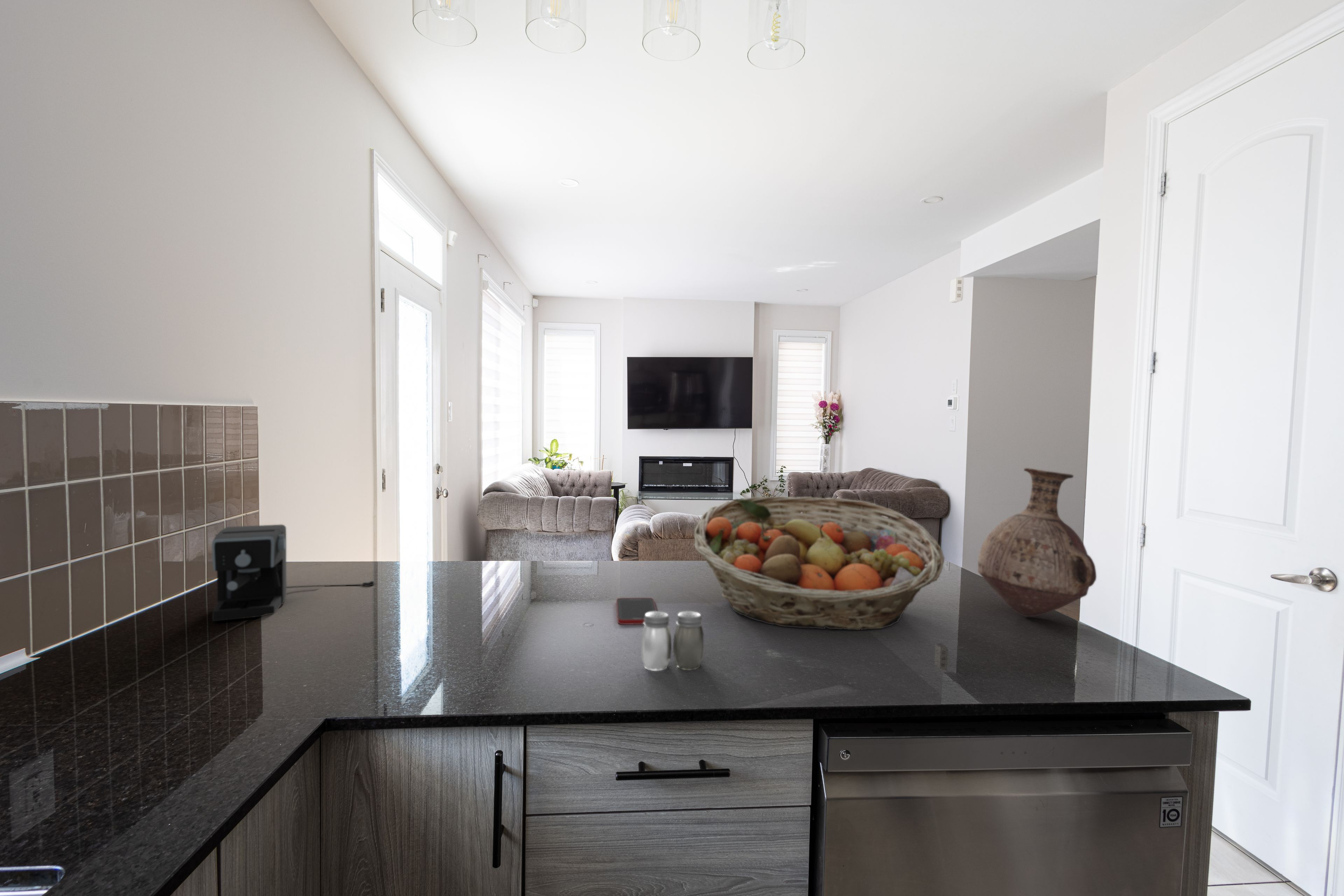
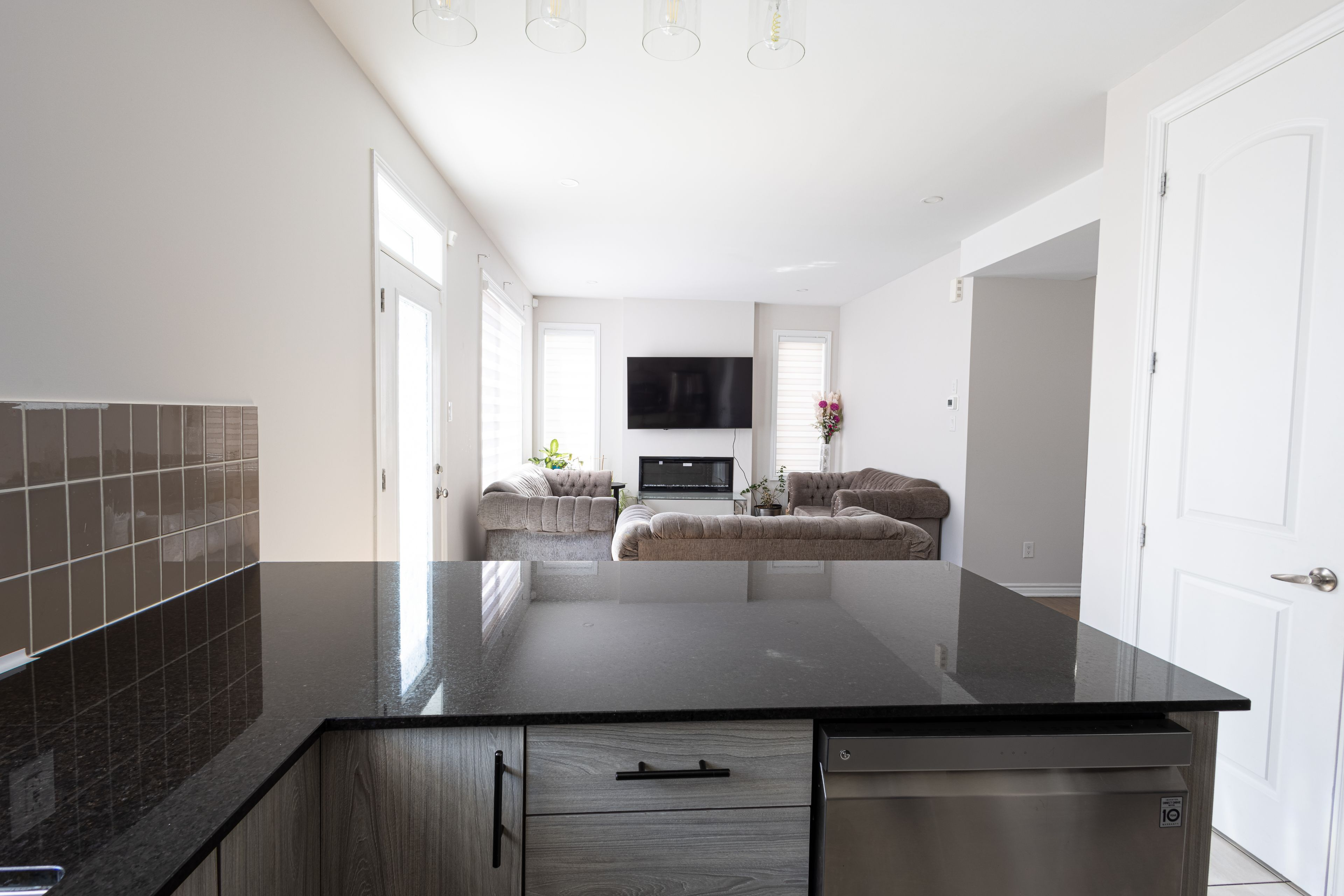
- coffee maker [211,524,374,622]
- vase [978,468,1097,617]
- salt and pepper shaker [640,611,705,671]
- fruit basket [694,496,945,630]
- cell phone [616,597,657,625]
